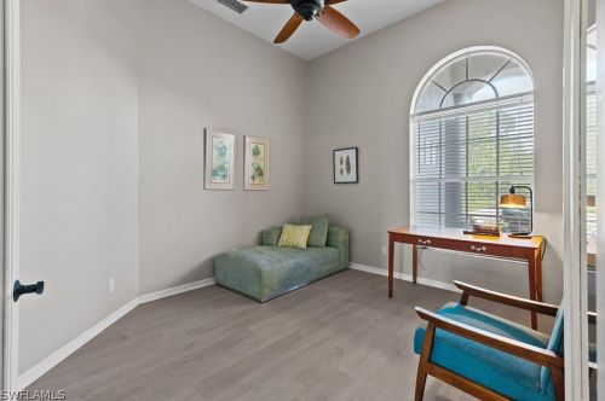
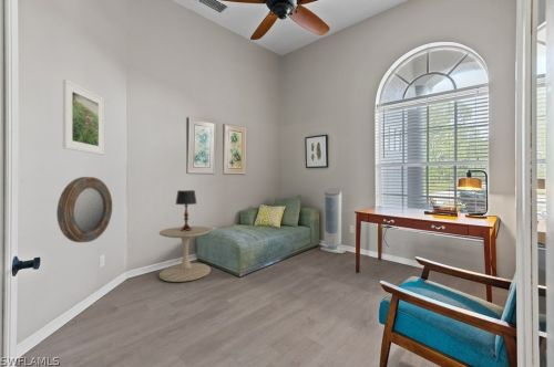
+ air purifier [319,187,347,254]
+ home mirror [55,176,113,243]
+ table lamp [174,189,197,231]
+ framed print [62,78,105,156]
+ side table [158,226,212,283]
